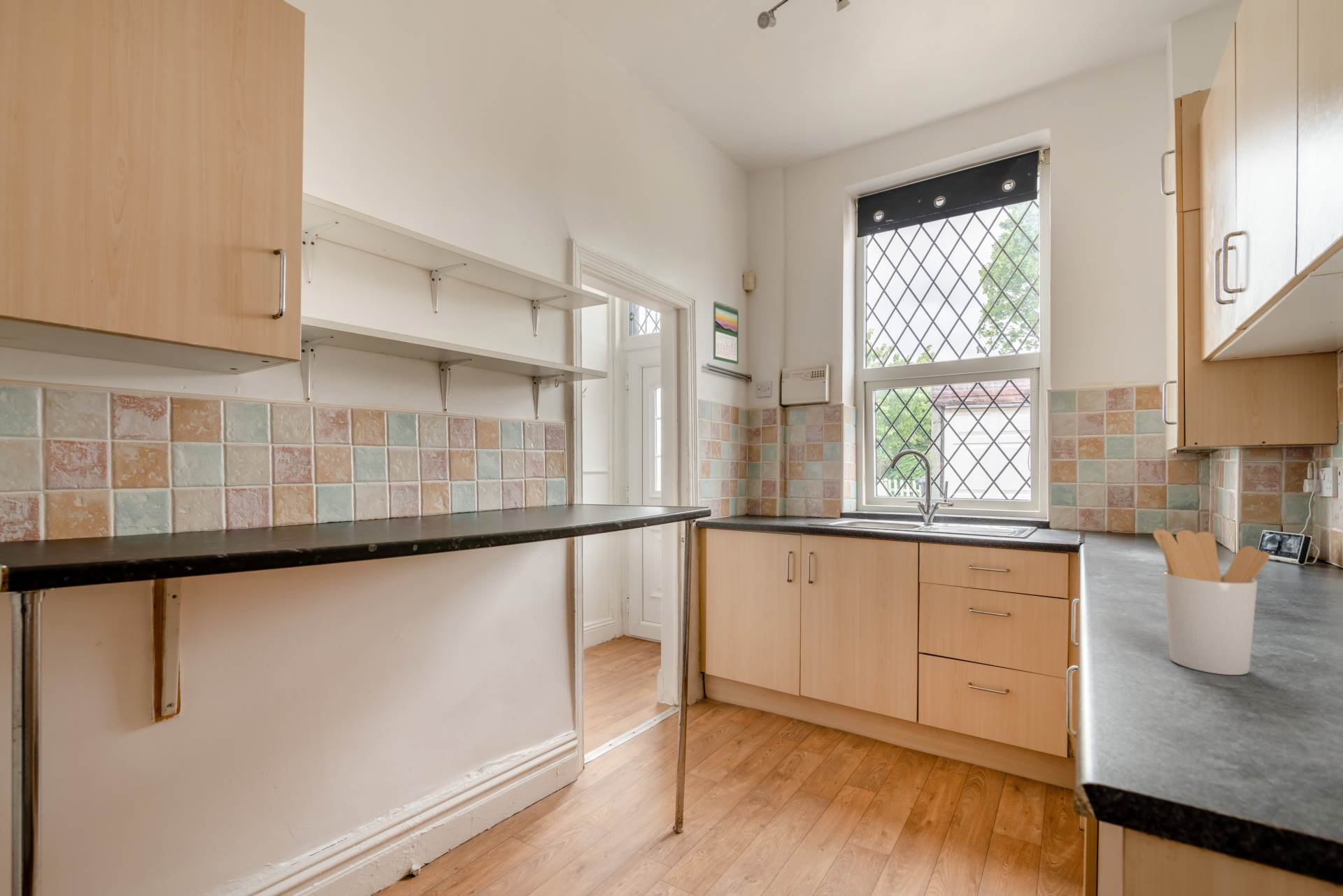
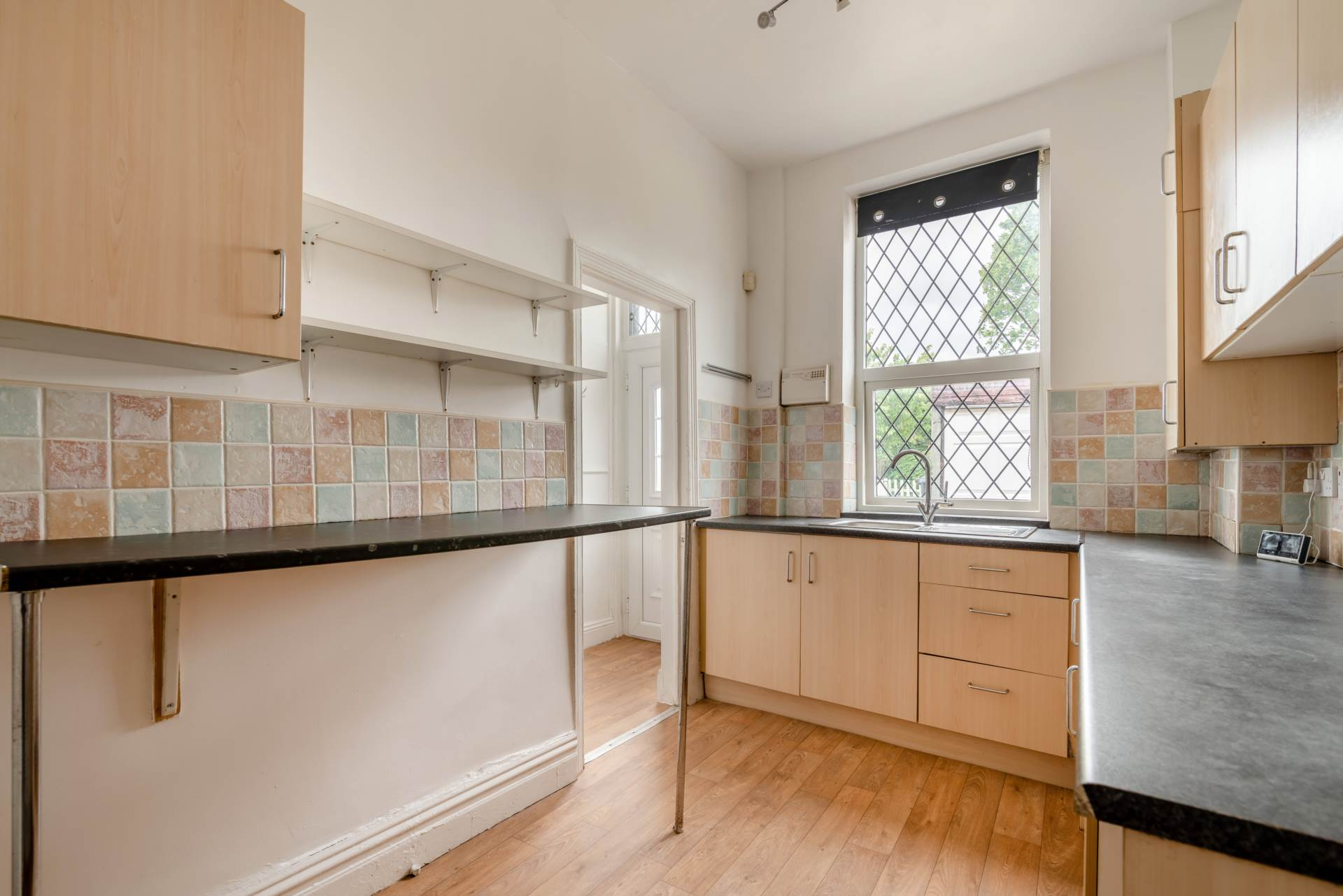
- calendar [713,301,739,365]
- utensil holder [1153,529,1270,676]
